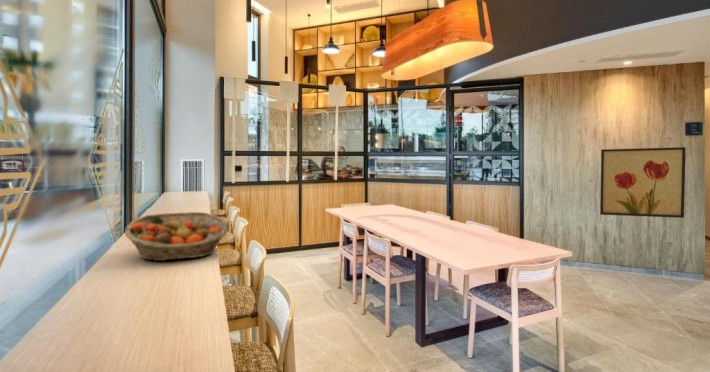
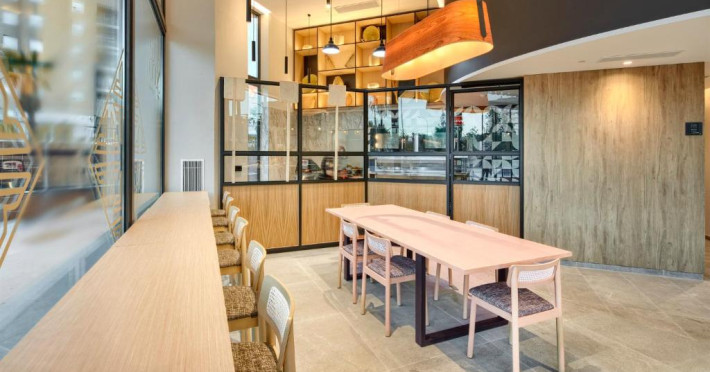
- wall art [599,146,687,219]
- fruit basket [124,211,229,262]
